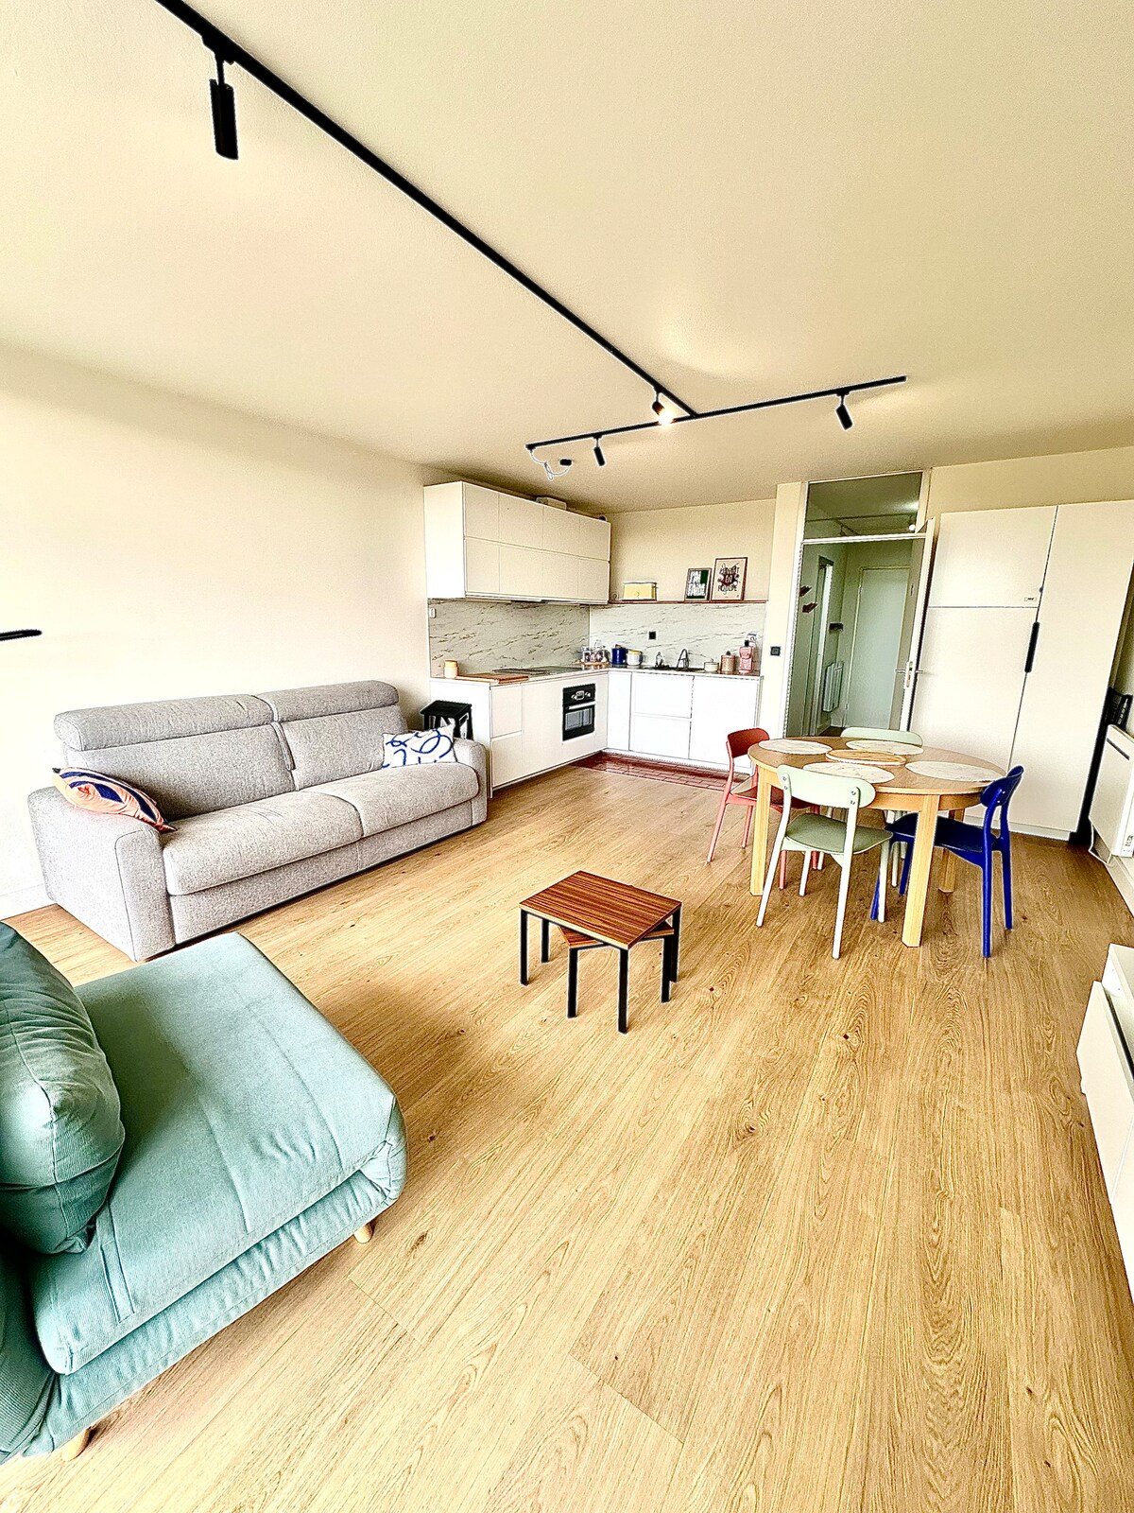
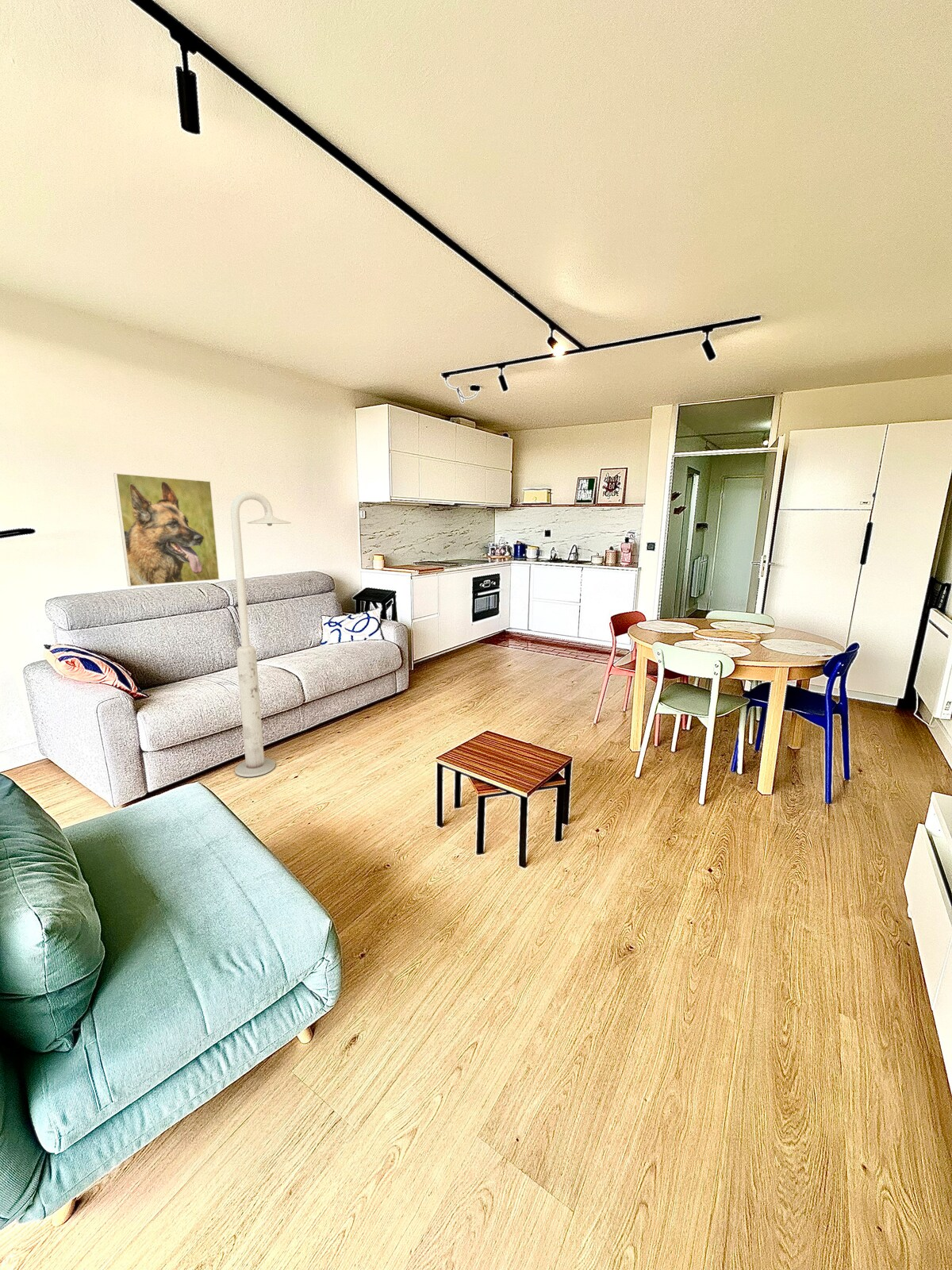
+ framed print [113,472,220,587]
+ floor lamp [230,491,292,778]
